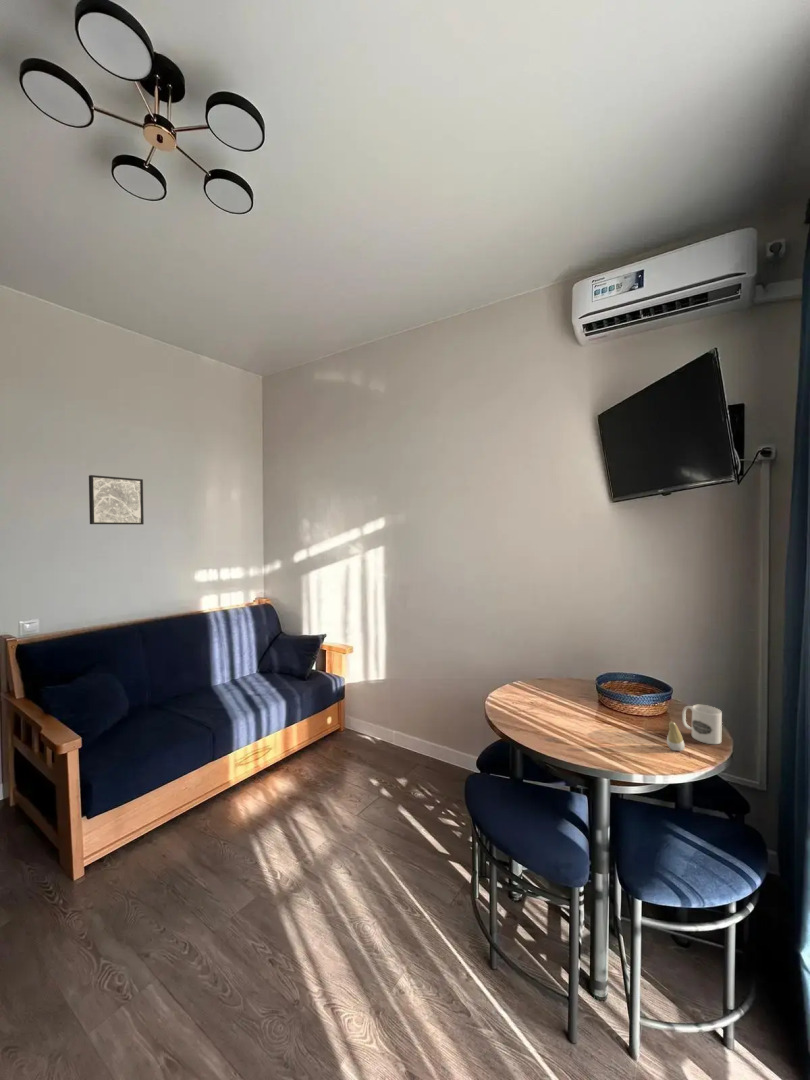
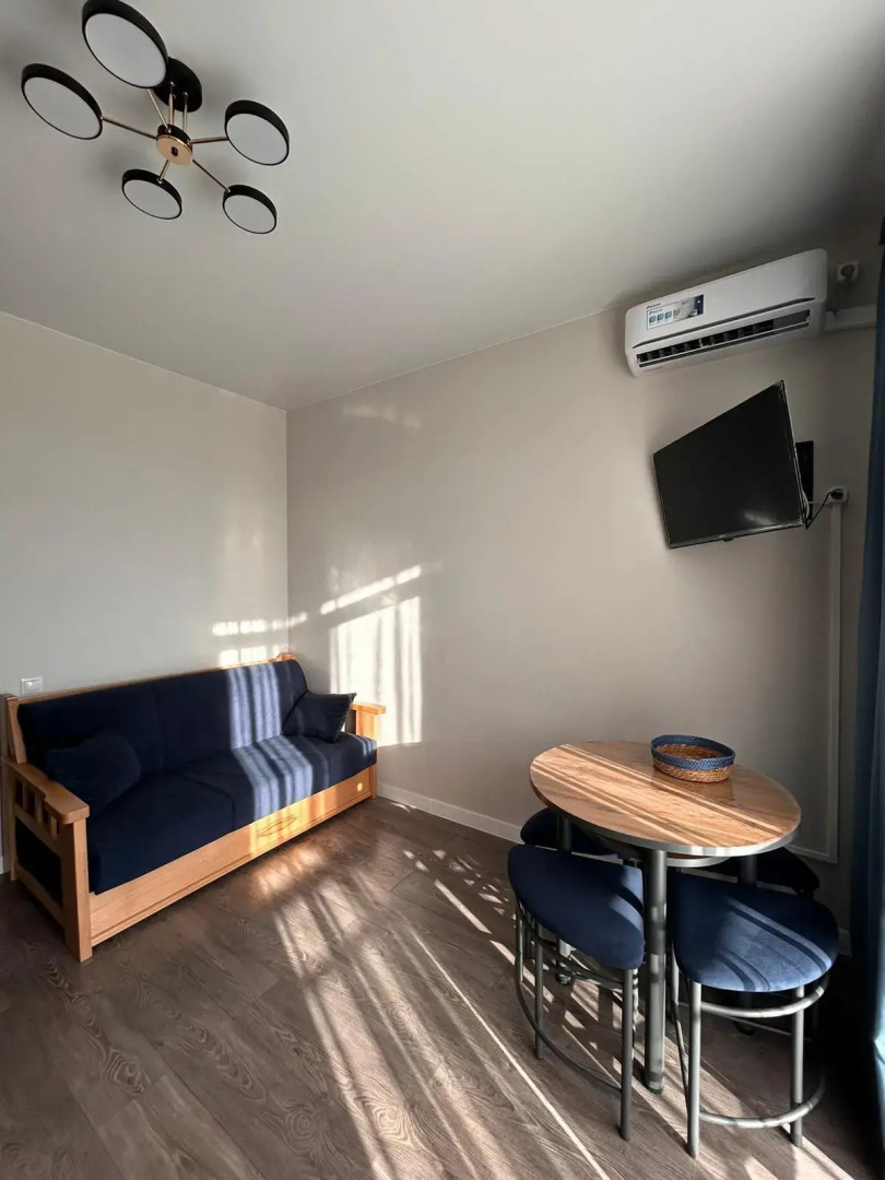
- mug [681,704,723,745]
- tooth [666,721,686,752]
- wall art [88,474,145,526]
